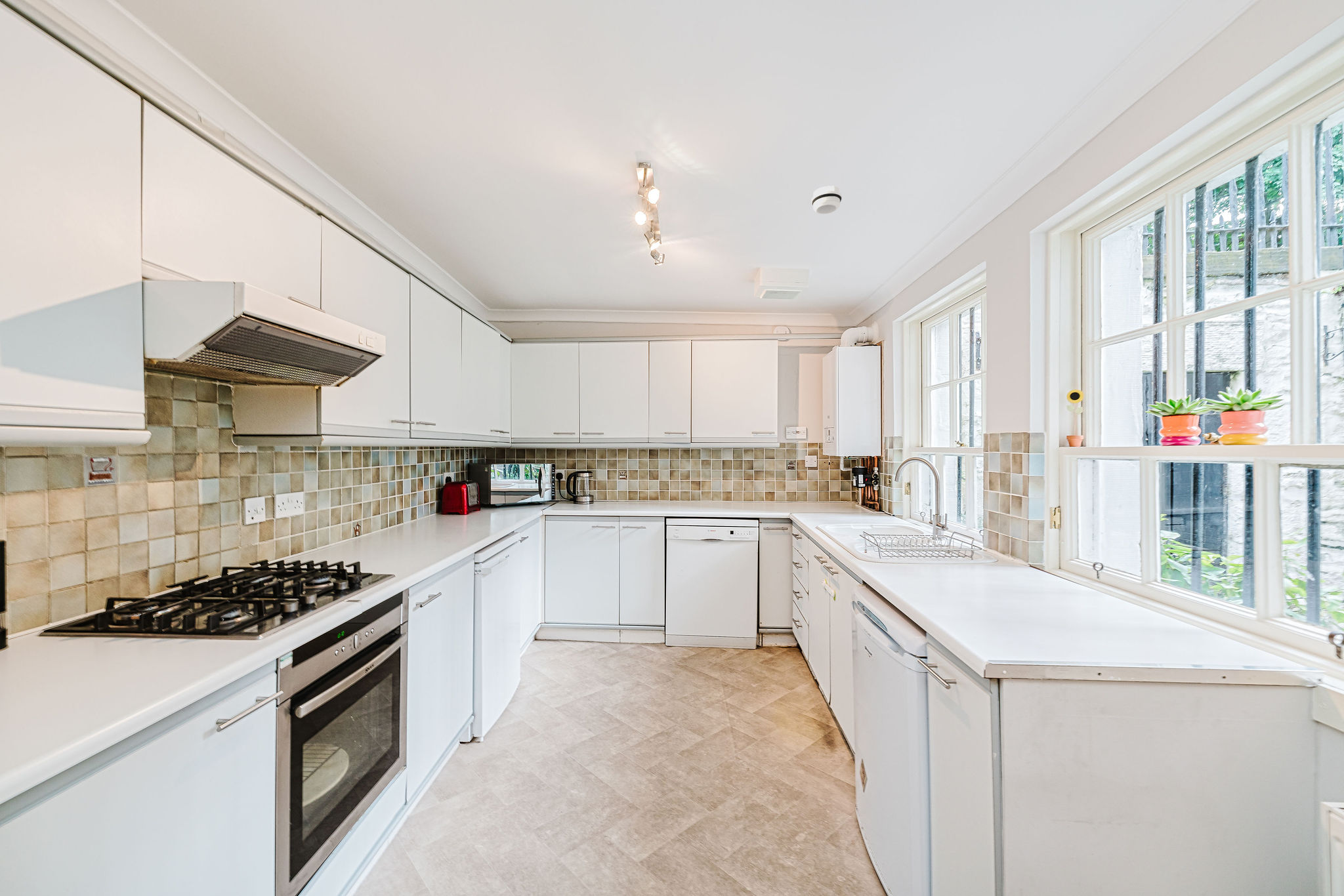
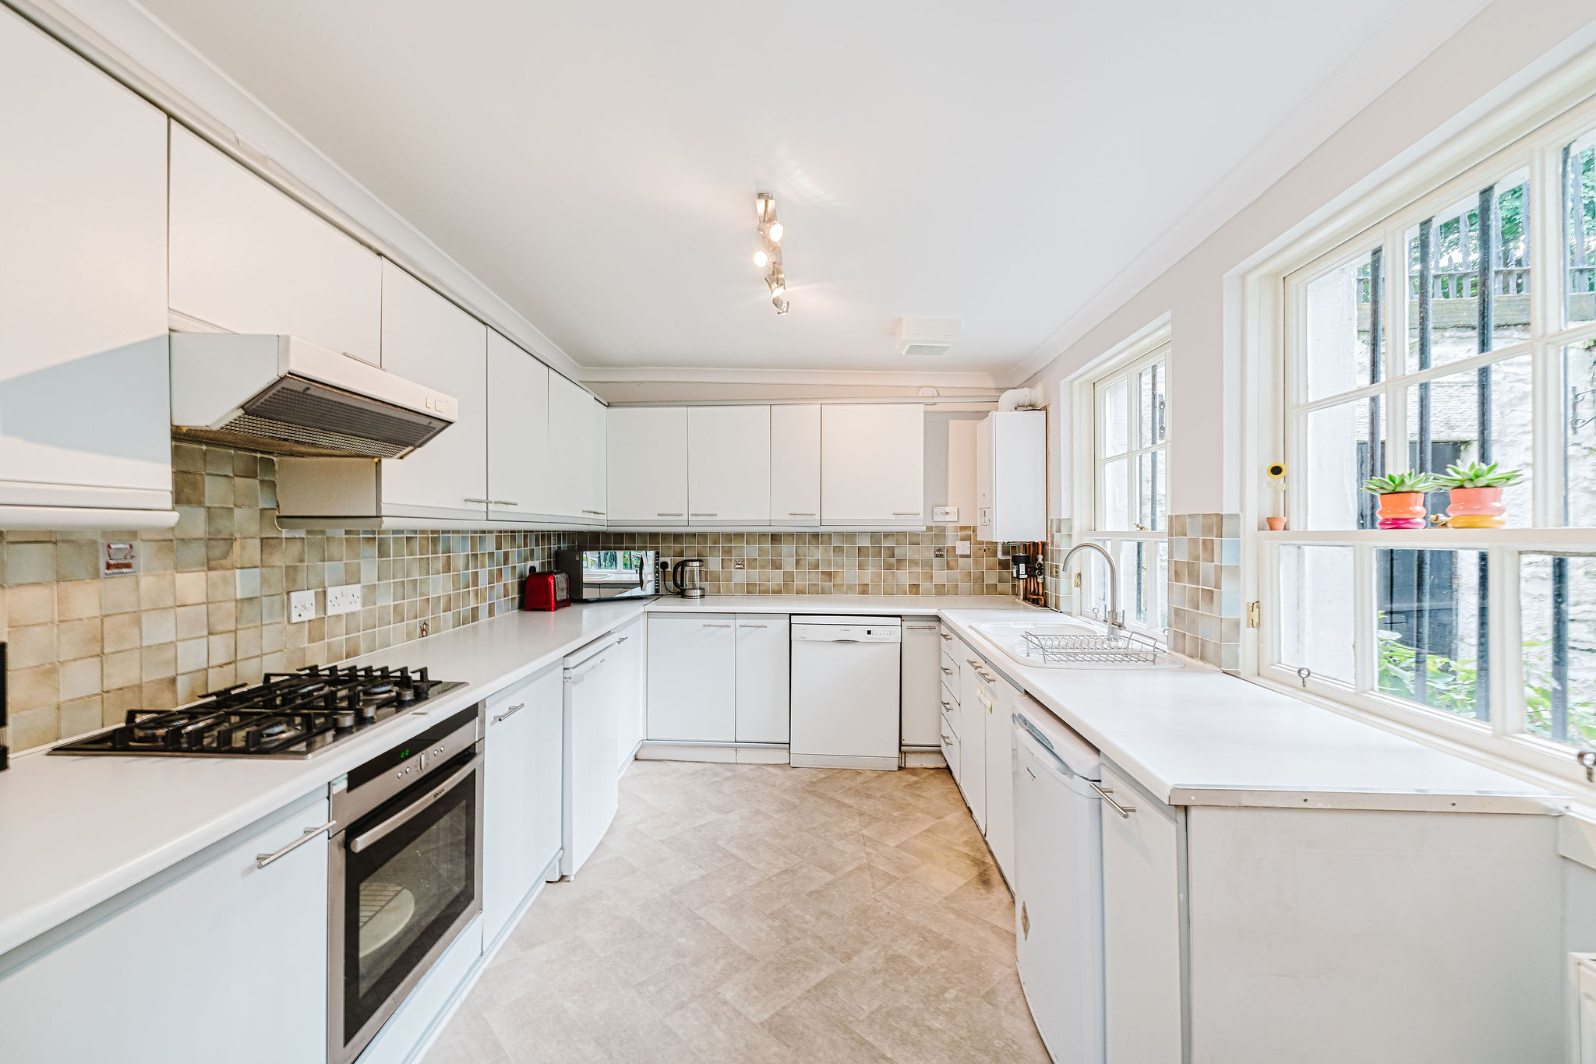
- smoke detector [810,185,843,214]
